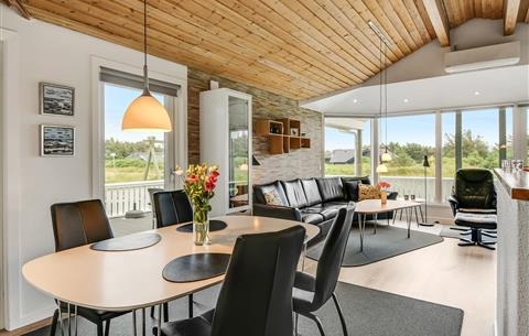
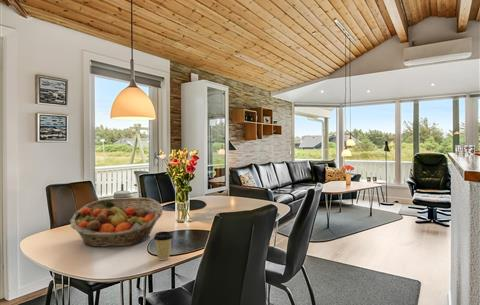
+ fruit basket [69,197,164,248]
+ coffee cup [153,230,174,261]
